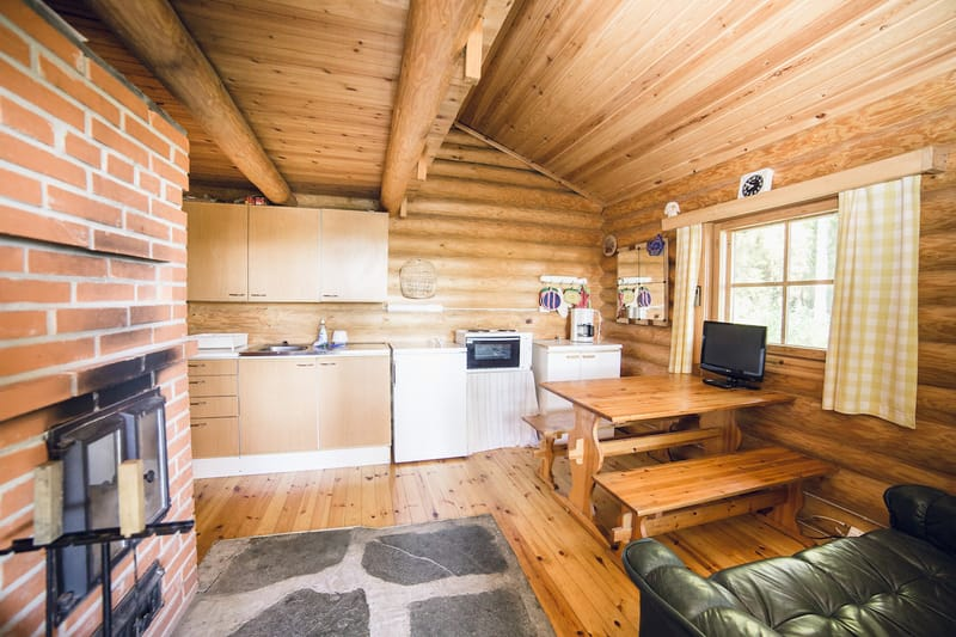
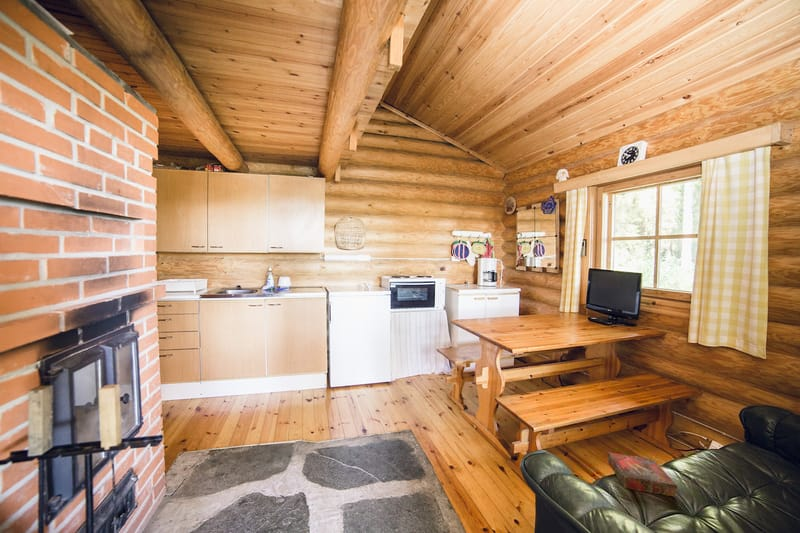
+ book [607,452,678,498]
